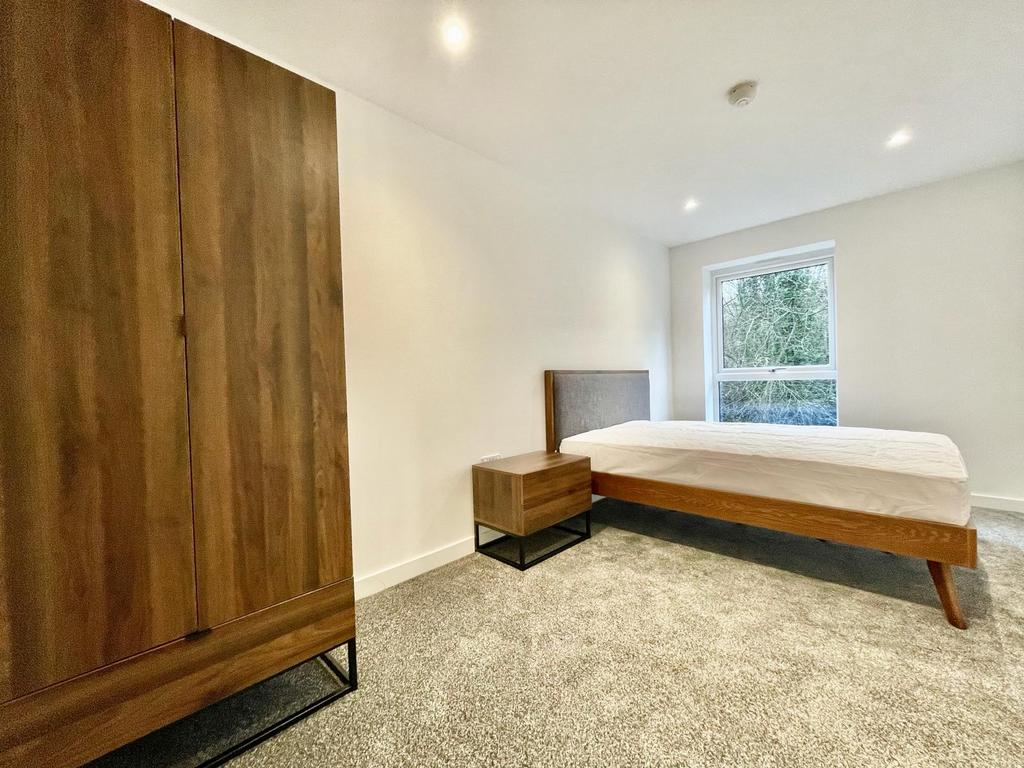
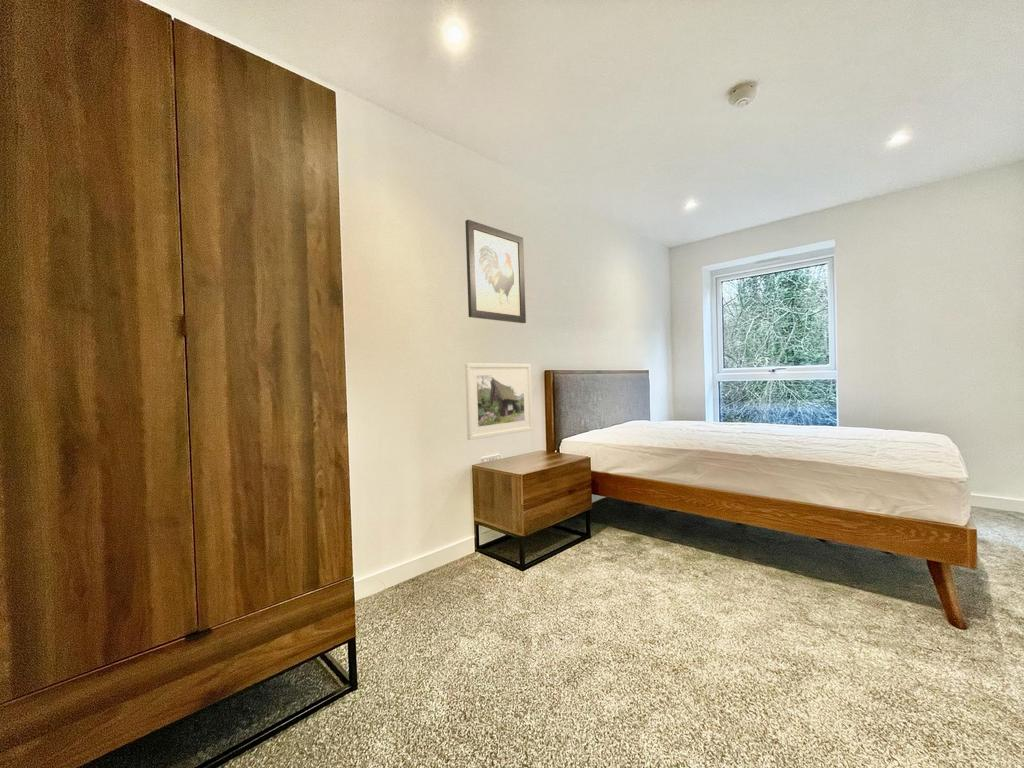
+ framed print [464,362,534,441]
+ wall art [464,219,527,324]
